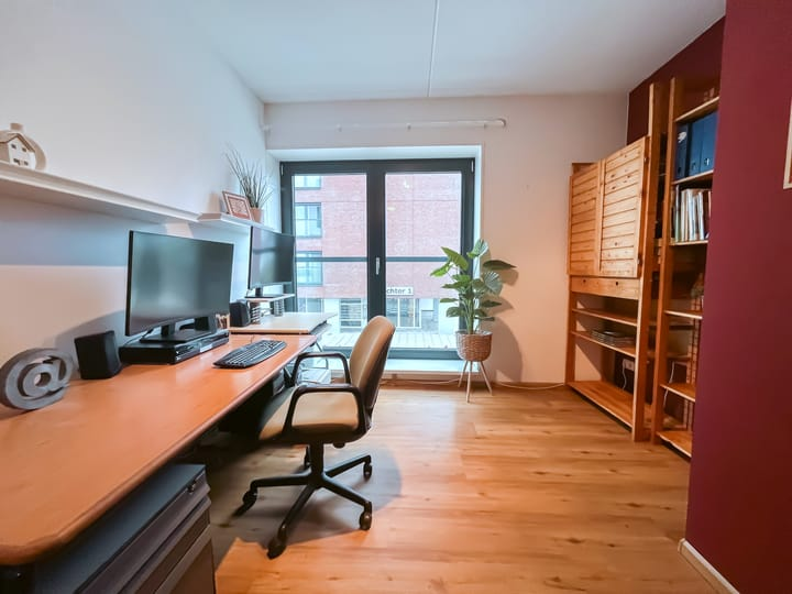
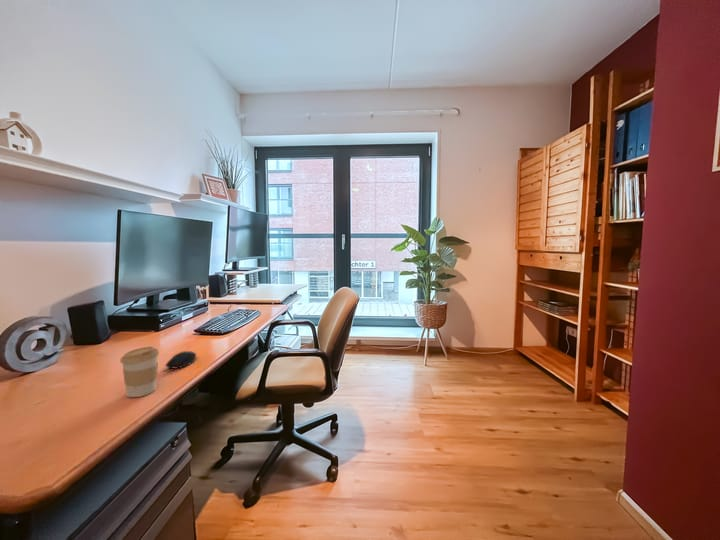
+ coffee cup [119,345,160,398]
+ computer mouse [162,350,197,373]
